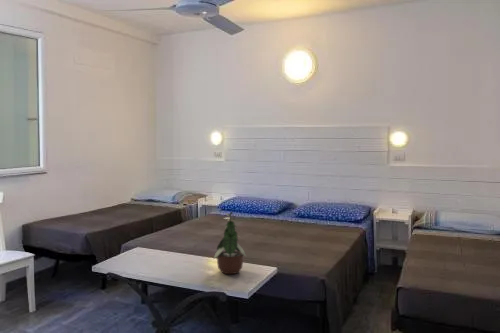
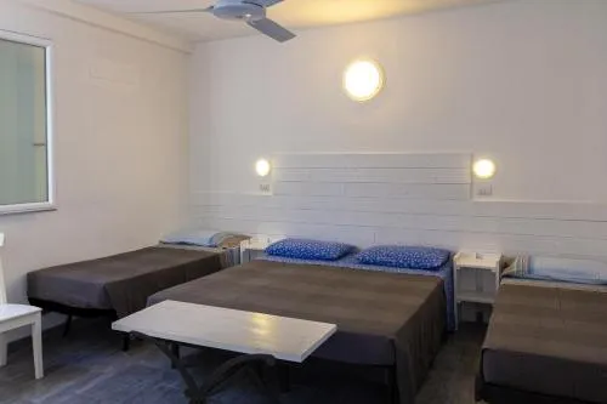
- potted plant [213,211,248,275]
